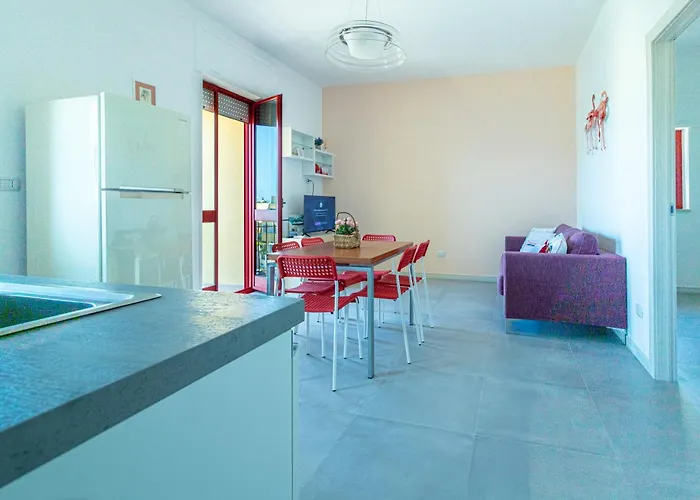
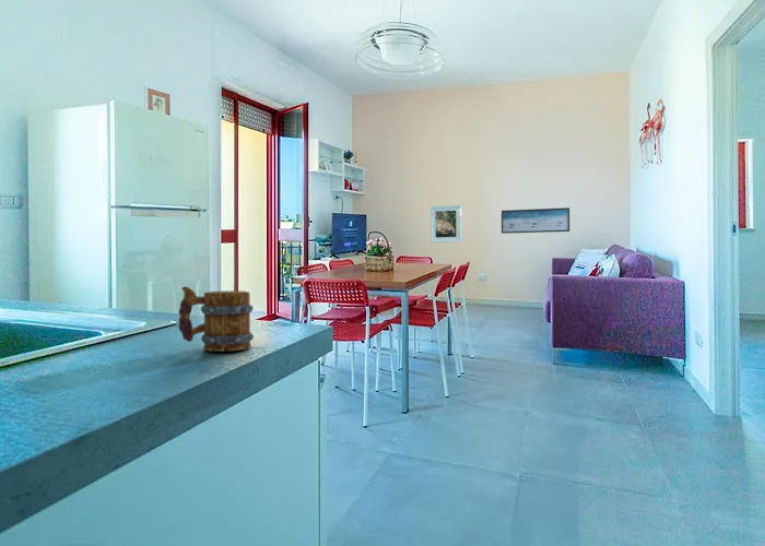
+ wall art [501,206,570,235]
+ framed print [429,204,462,244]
+ mug [177,285,255,353]
